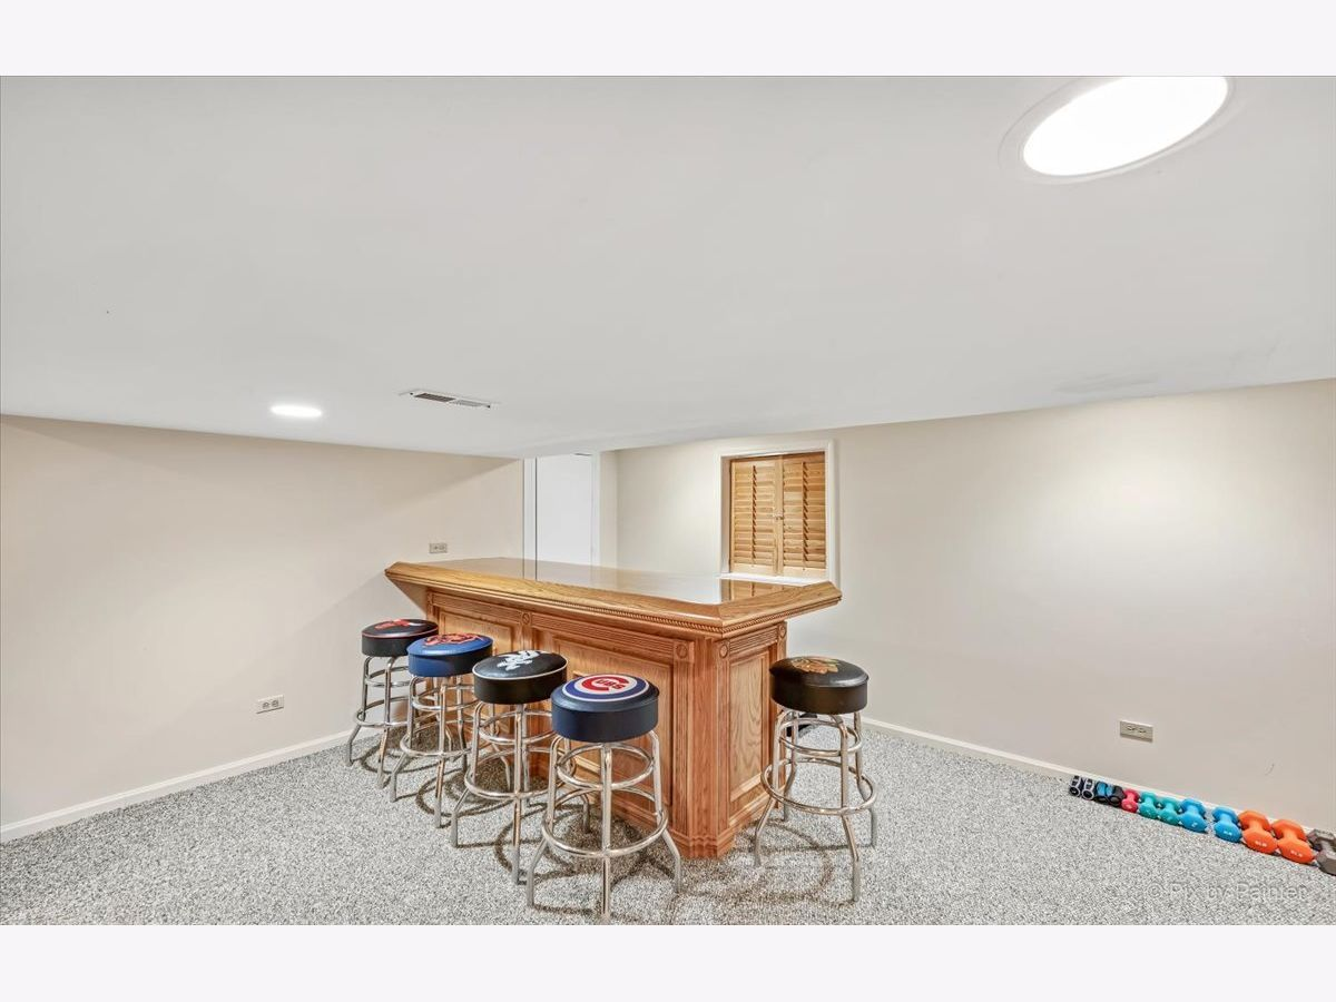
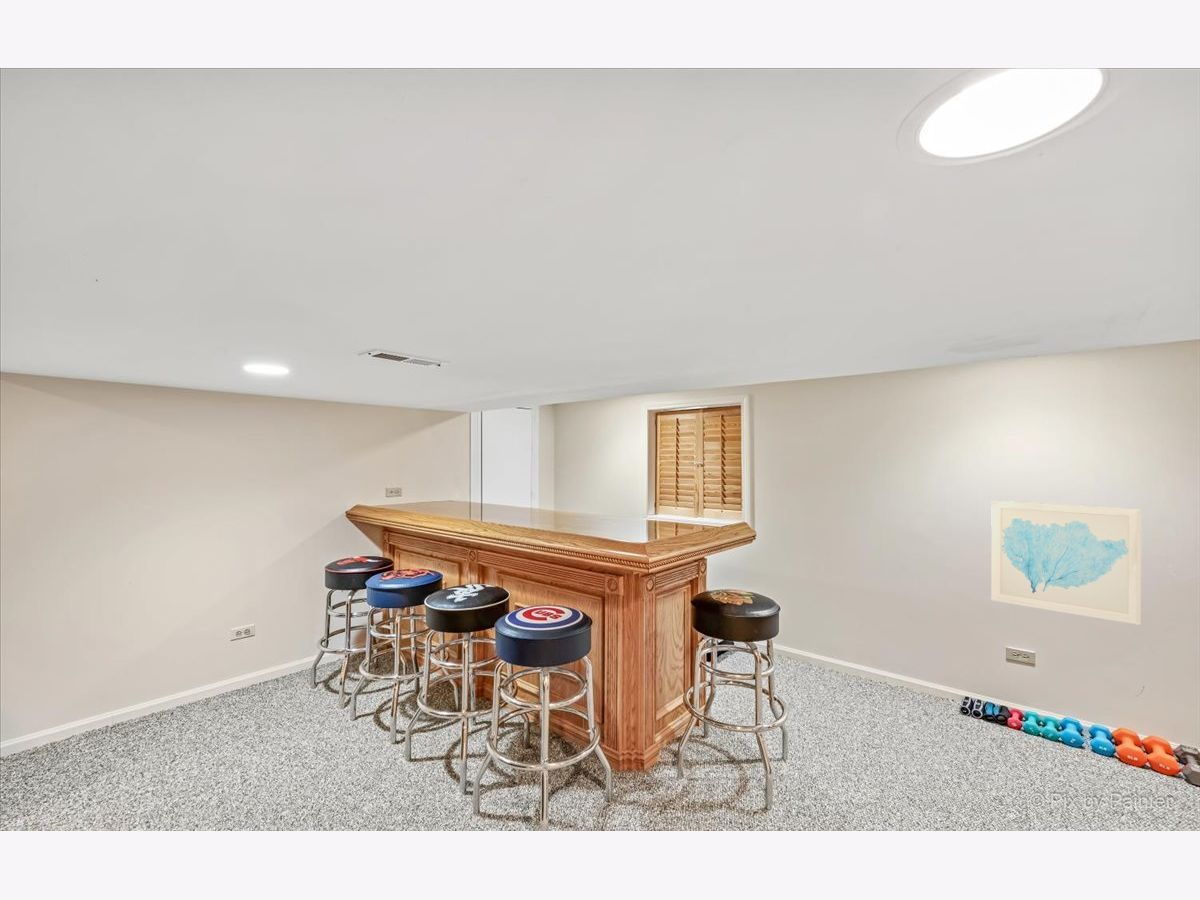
+ wall art [990,499,1142,626]
